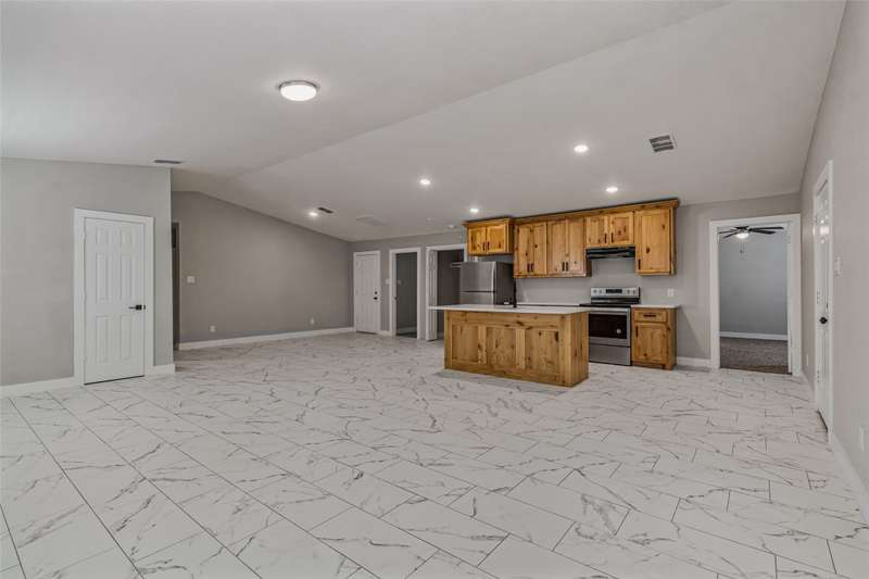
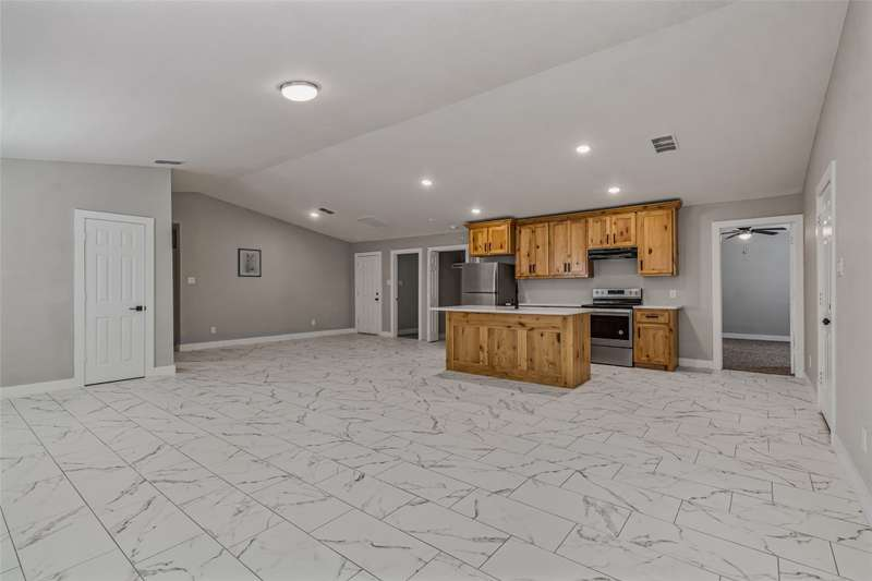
+ wall art [237,247,263,278]
